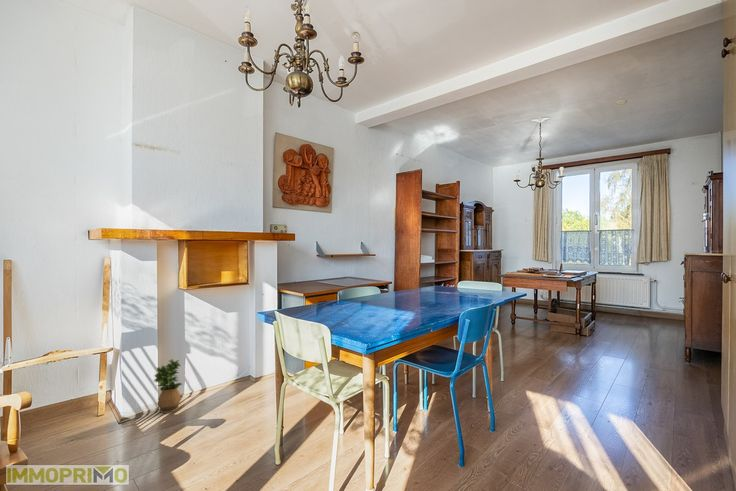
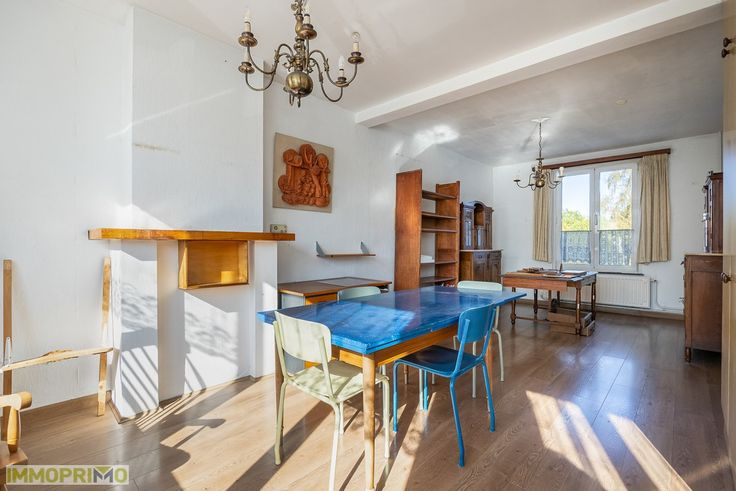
- potted plant [153,358,183,414]
